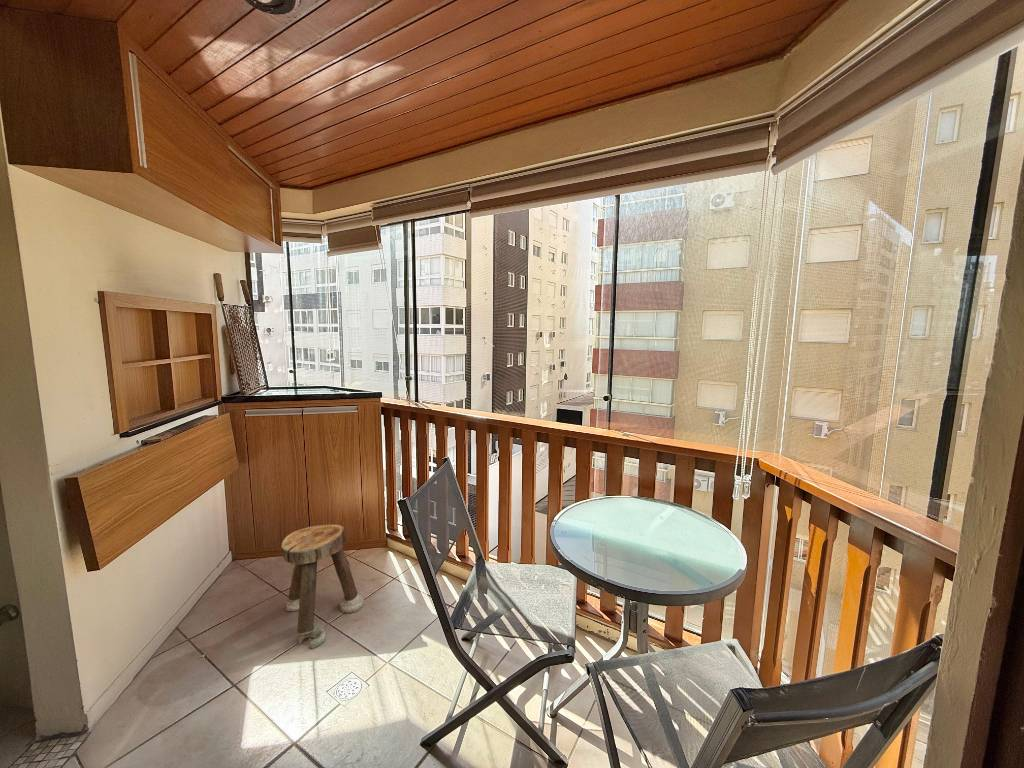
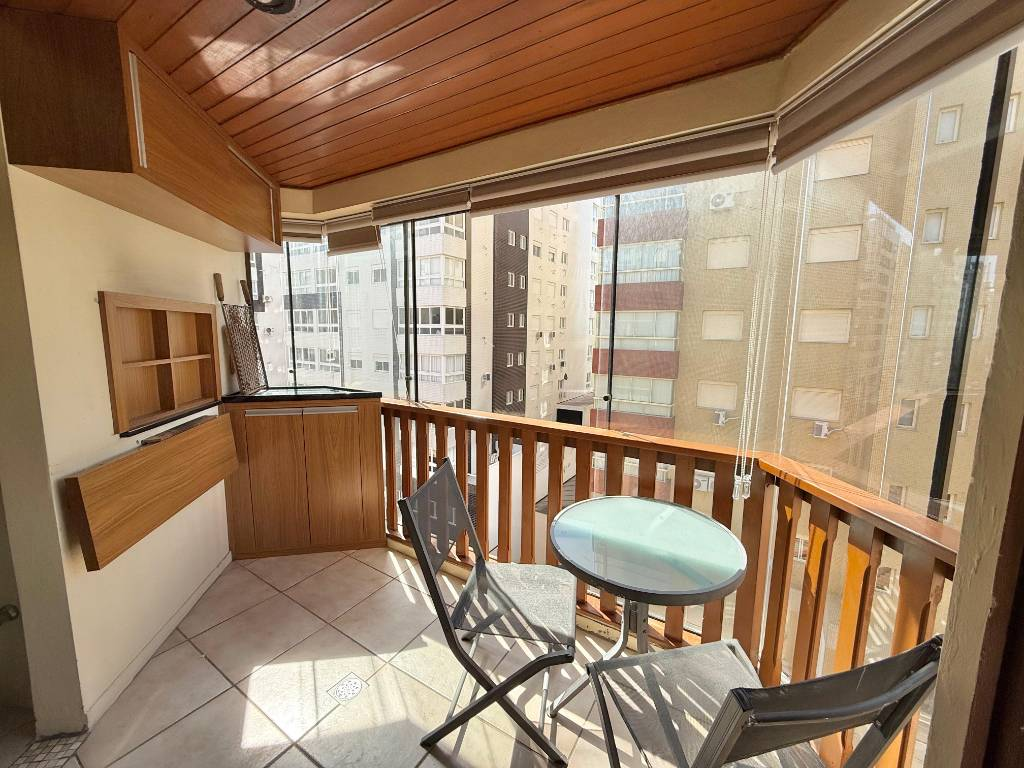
- stool [280,524,365,650]
